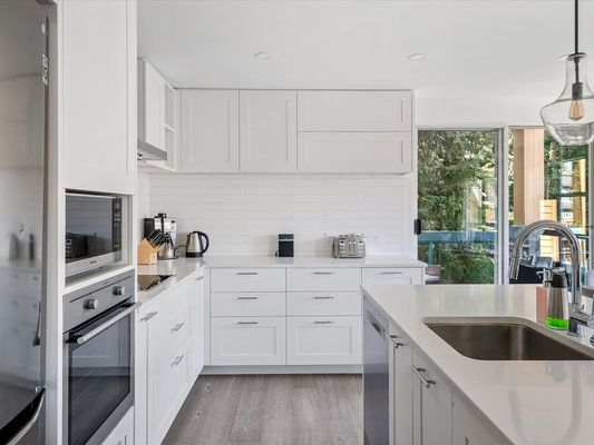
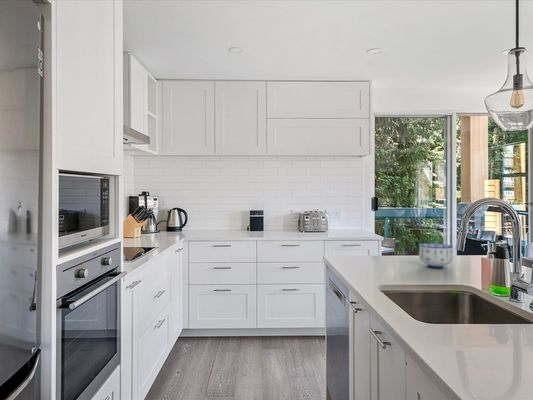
+ bowl [418,243,454,269]
